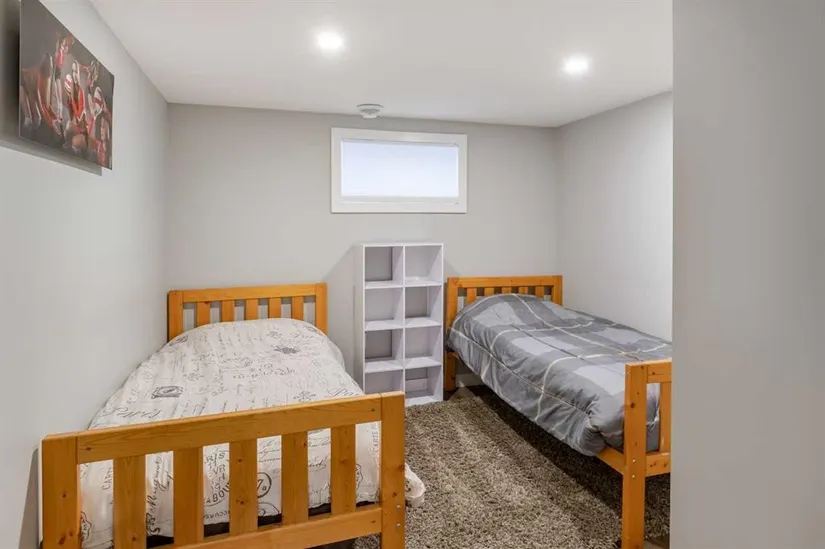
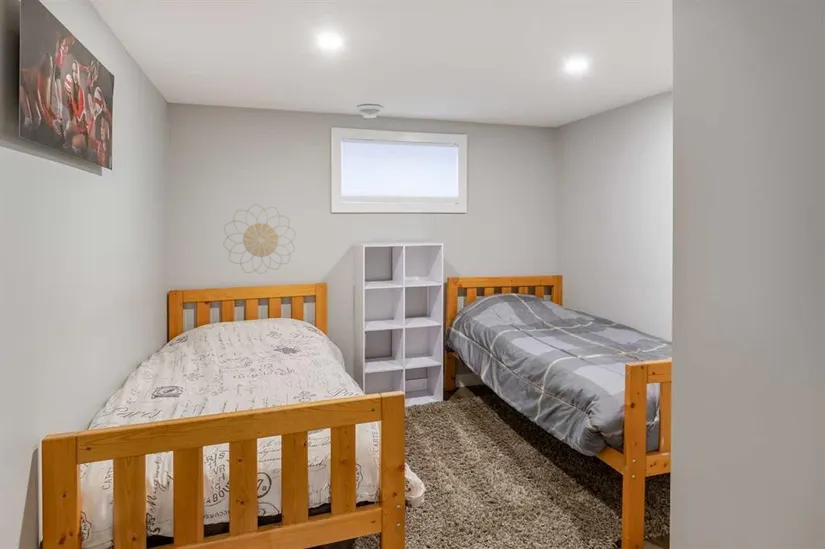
+ decorative wall piece [222,203,297,275]
